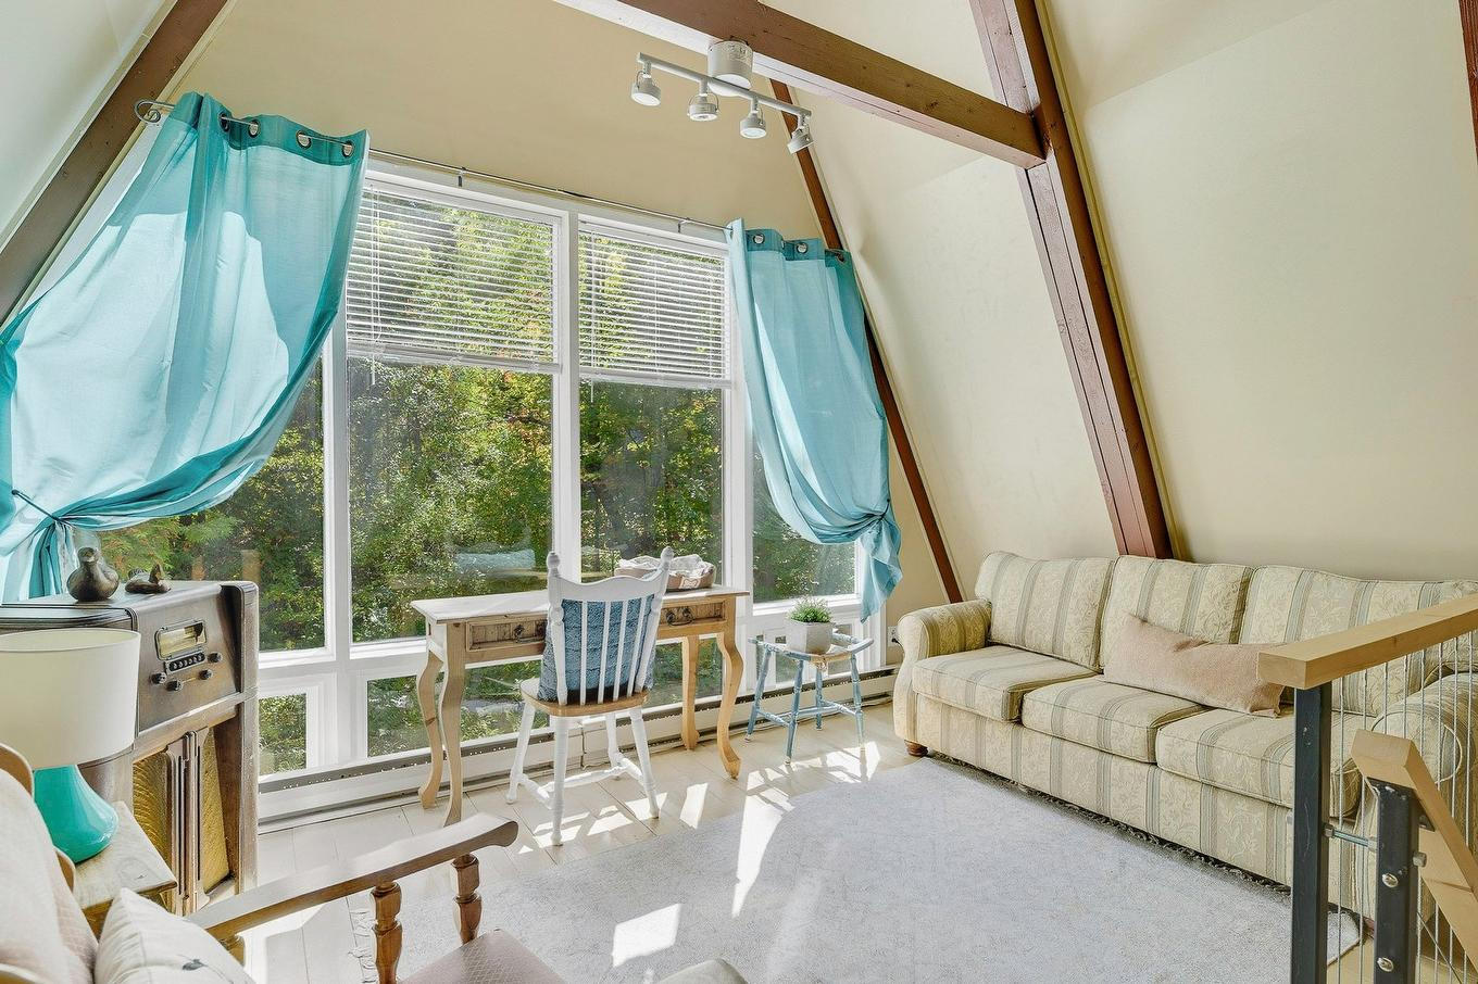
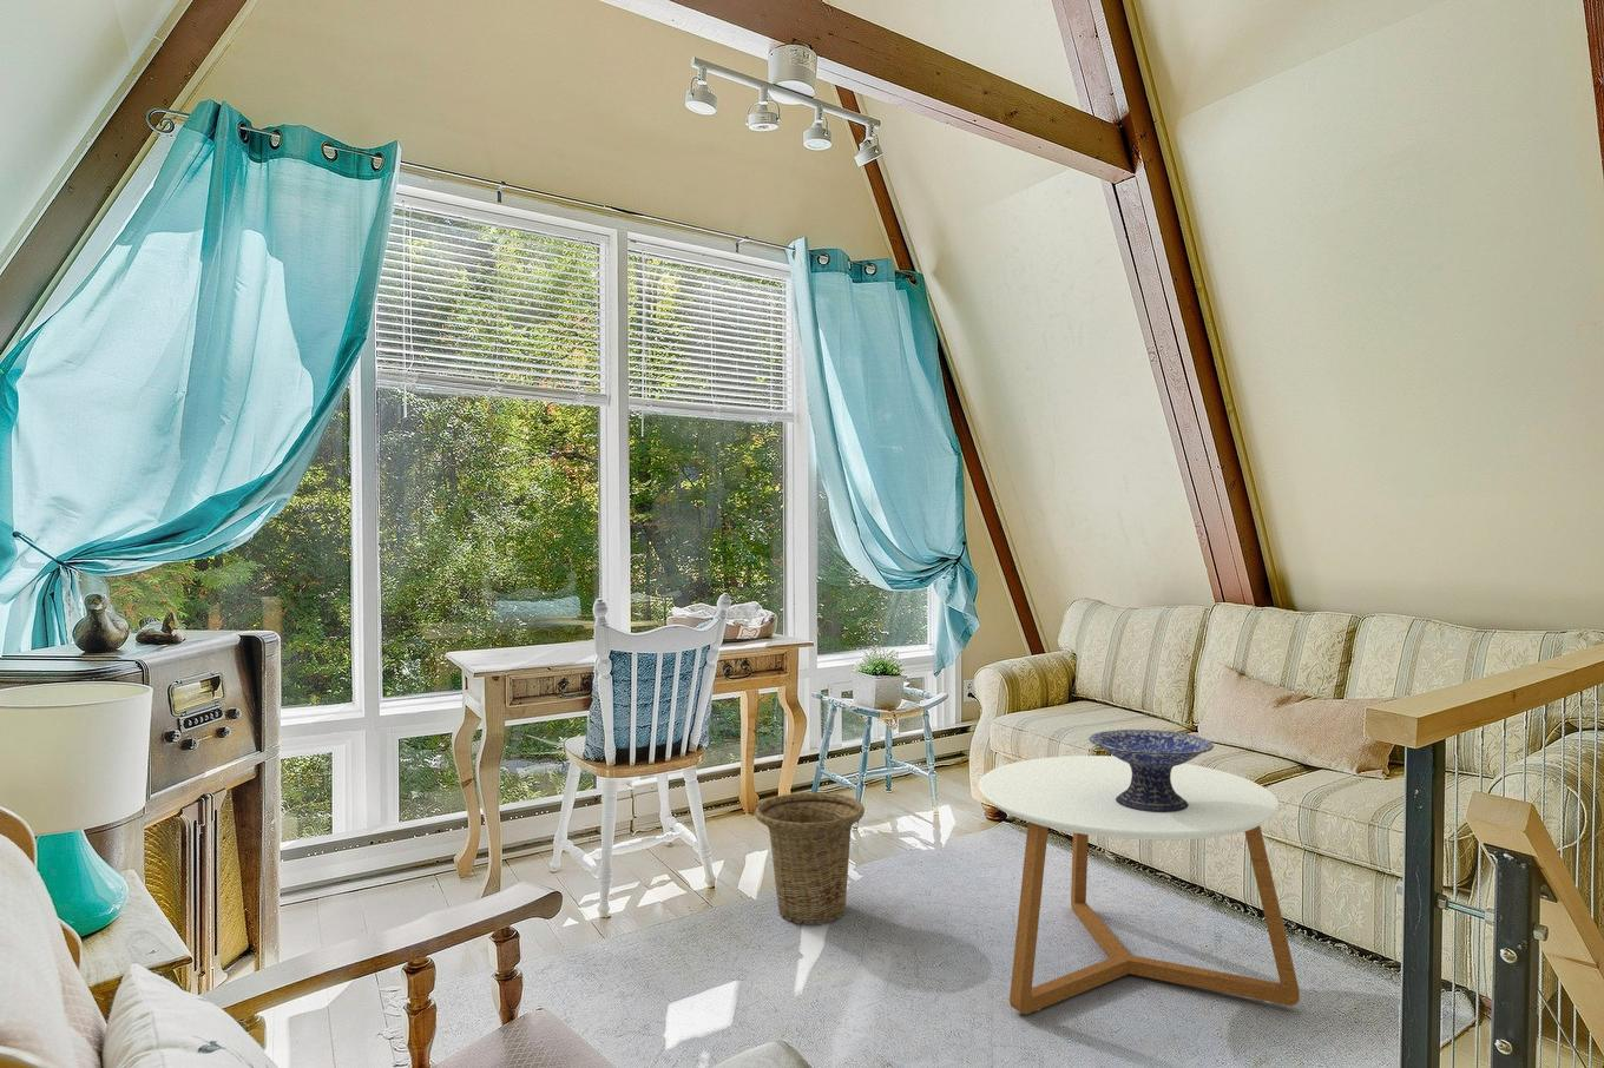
+ basket [754,791,866,925]
+ decorative bowl [1089,728,1215,812]
+ coffee table [978,755,1301,1014]
